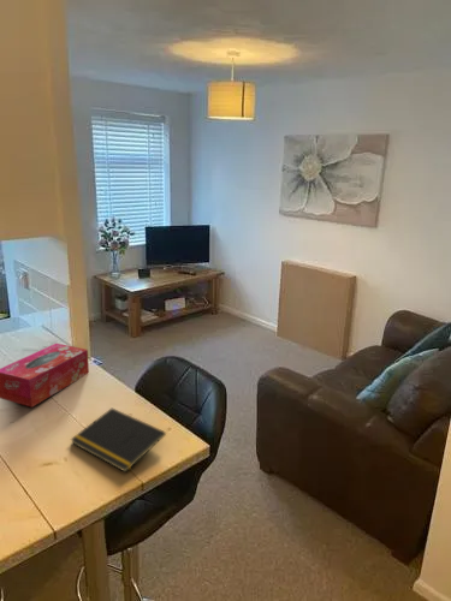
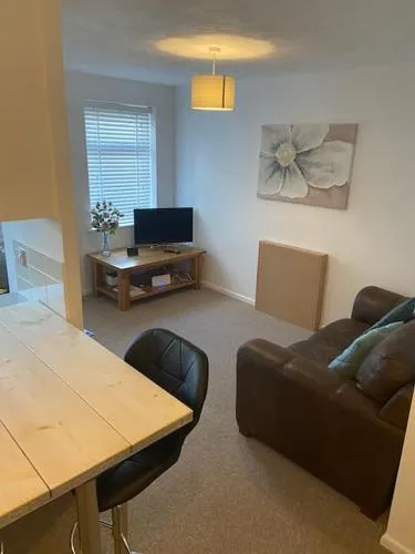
- tissue box [0,343,90,409]
- notepad [70,407,167,474]
